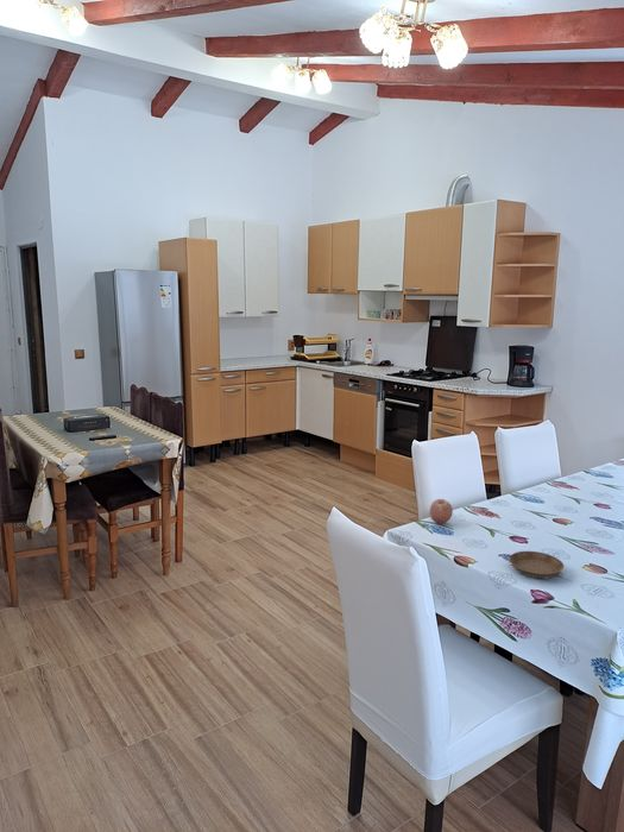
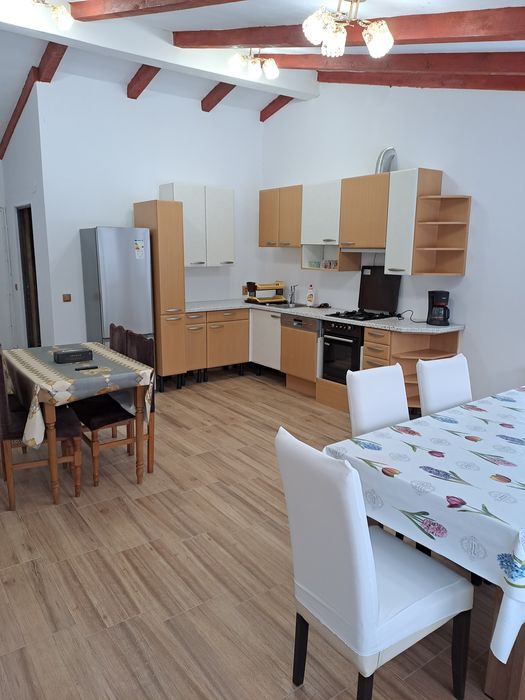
- fruit [429,498,454,524]
- saucer [508,550,566,580]
